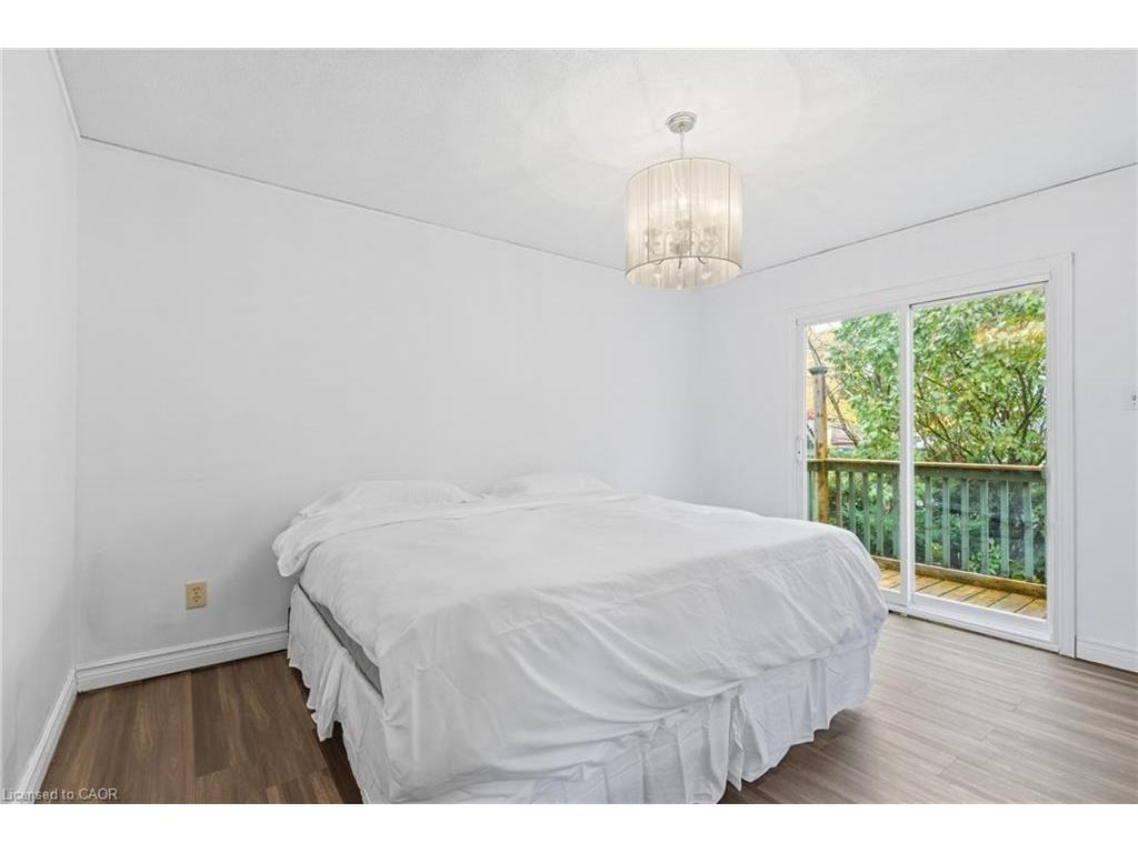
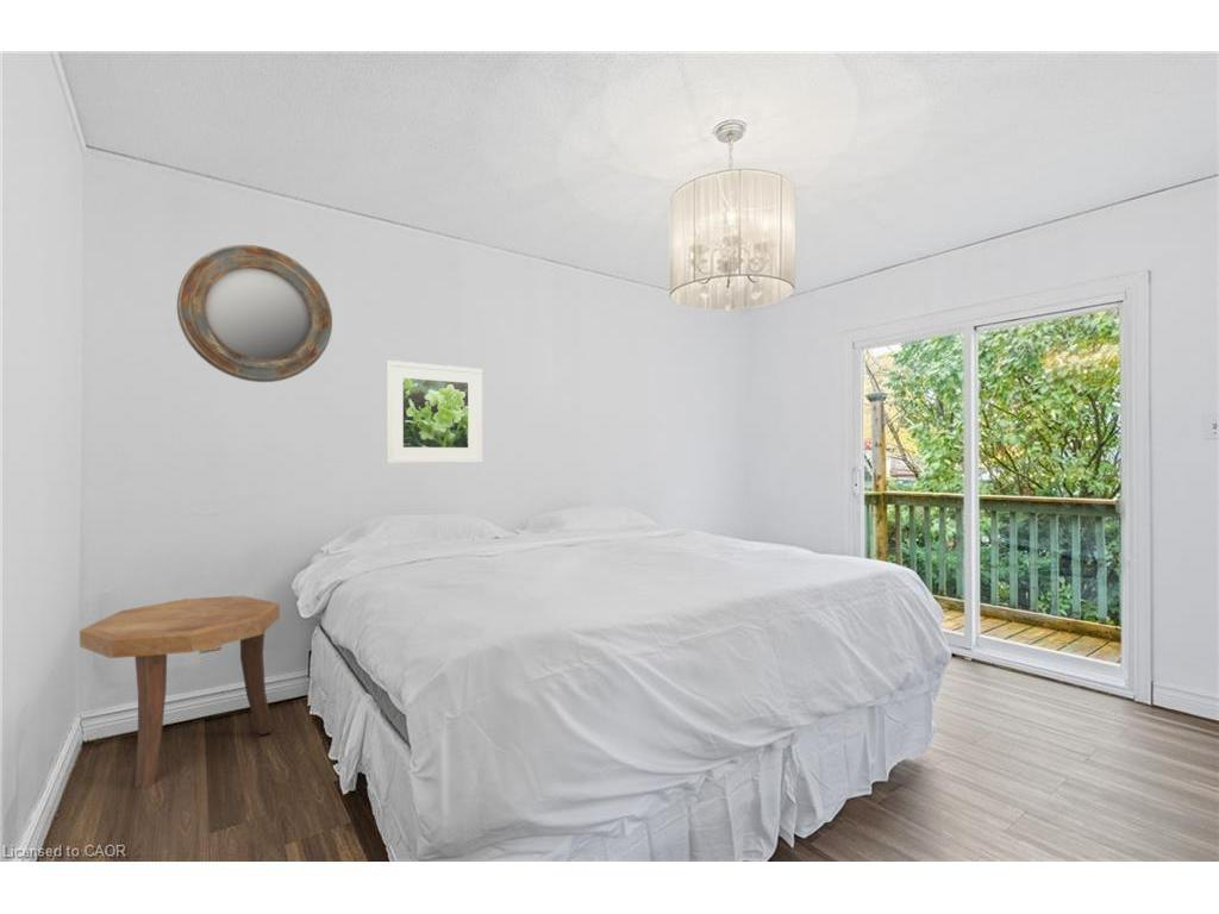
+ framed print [385,359,483,464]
+ side table [79,595,281,789]
+ home mirror [176,244,333,383]
